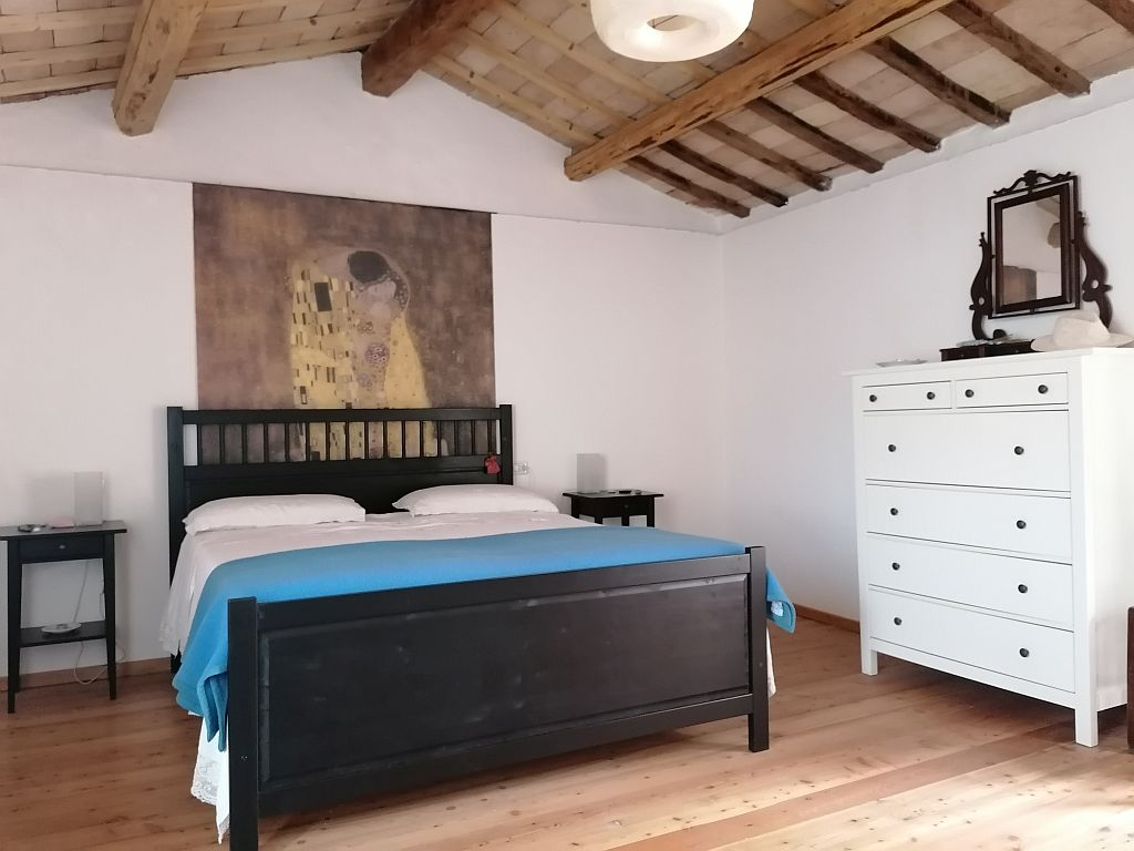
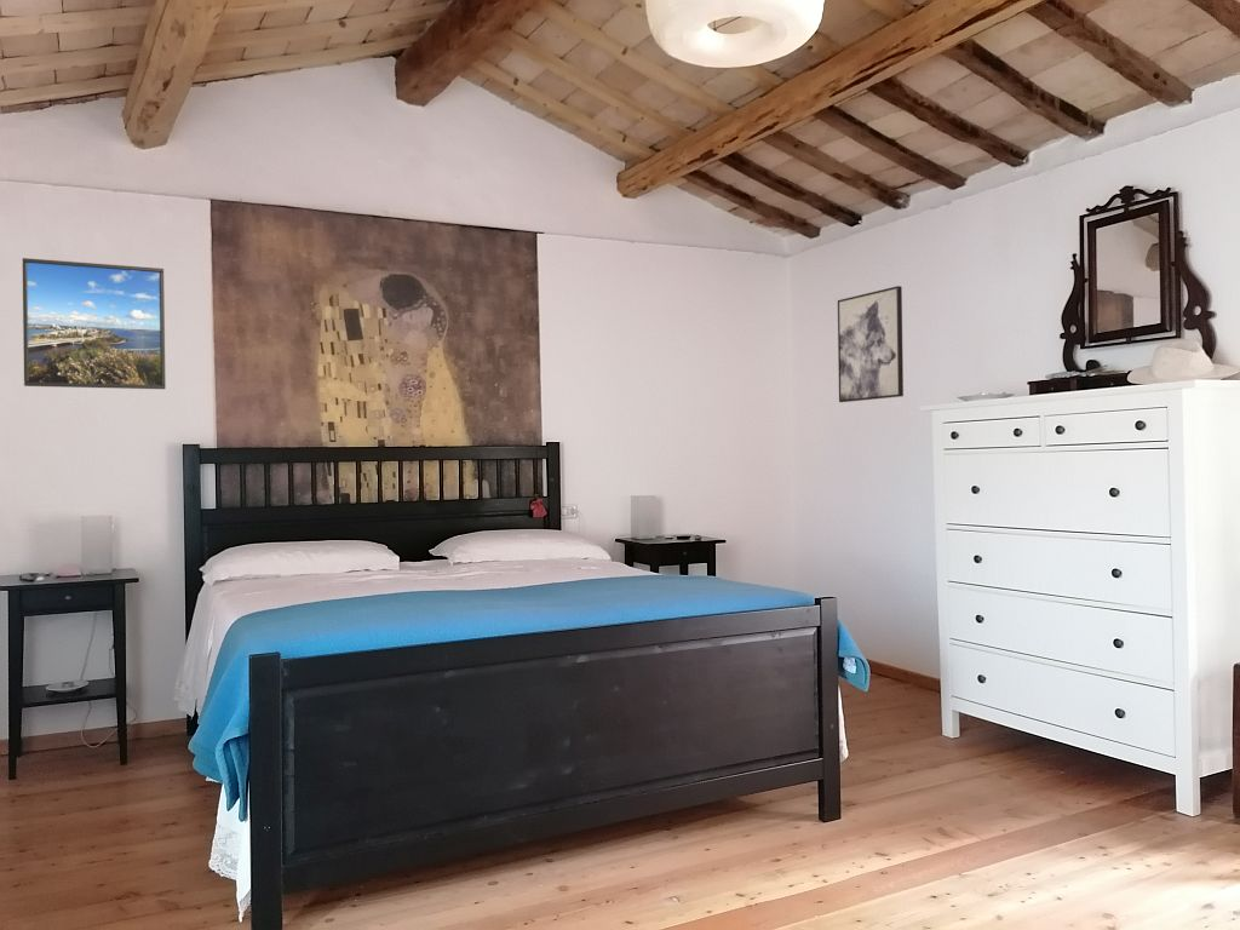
+ wall art [837,285,905,403]
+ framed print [22,257,167,390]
